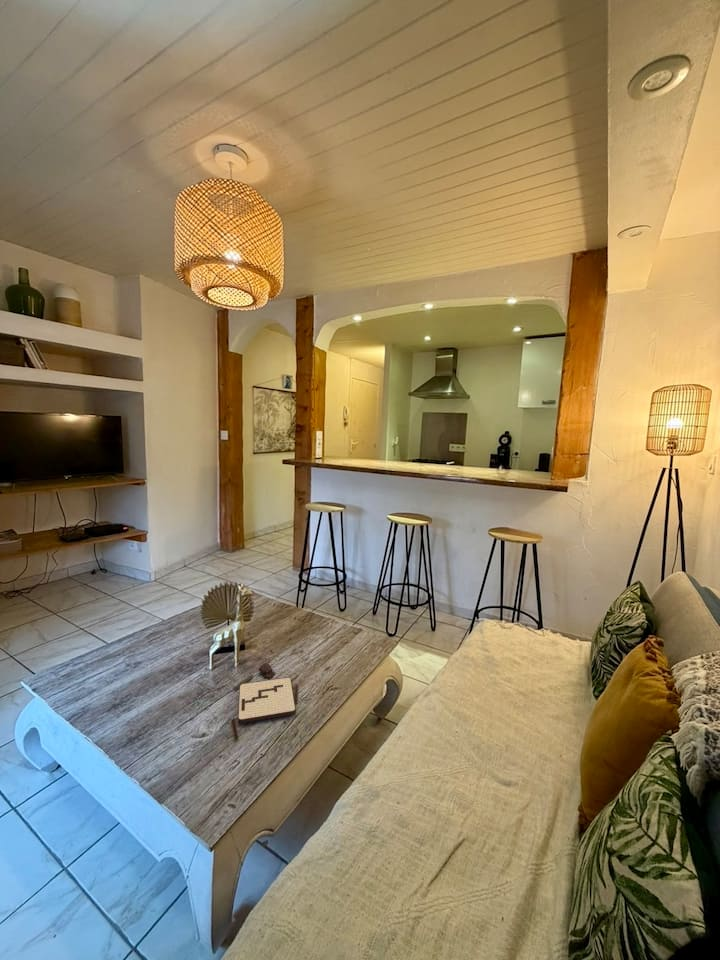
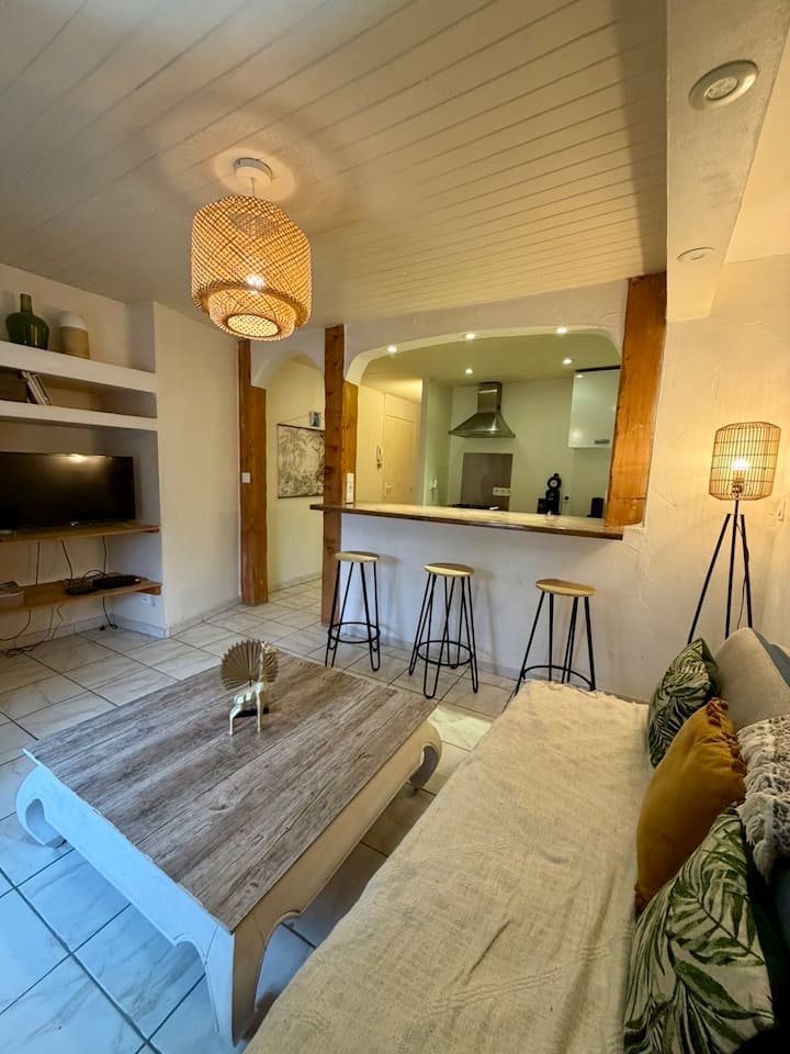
- board game [230,661,299,741]
